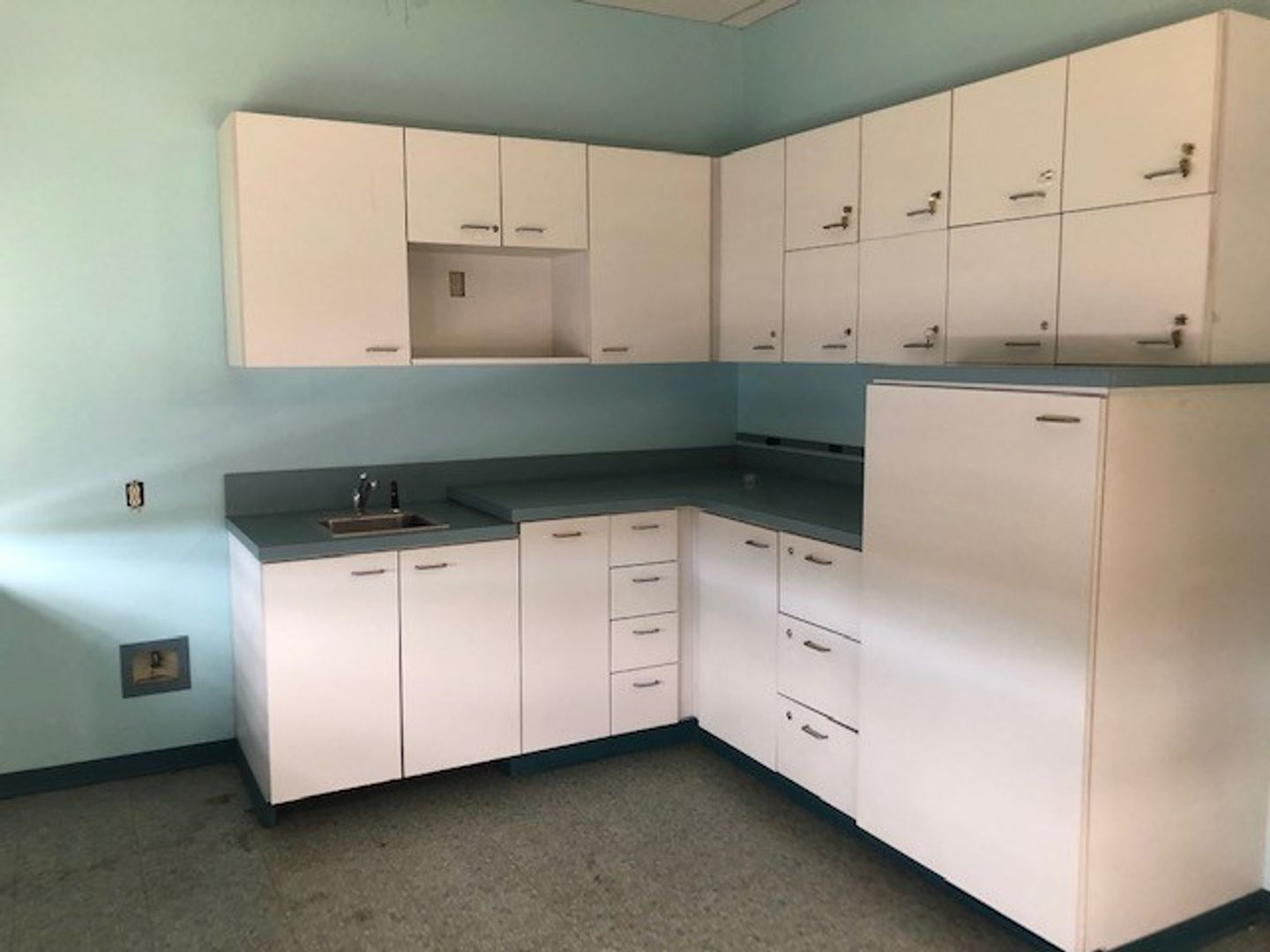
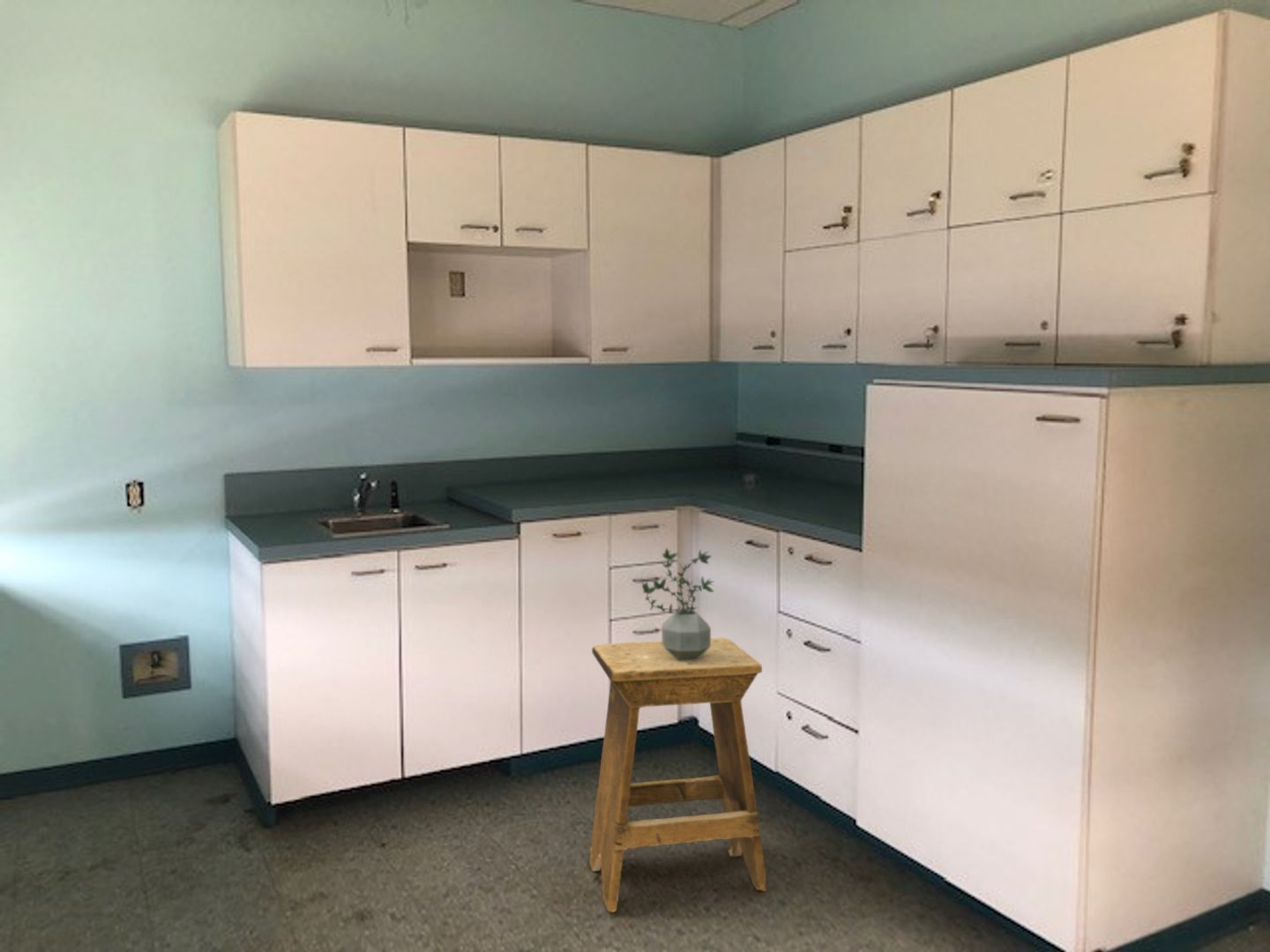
+ potted plant [641,547,715,661]
+ stool [588,637,767,913]
